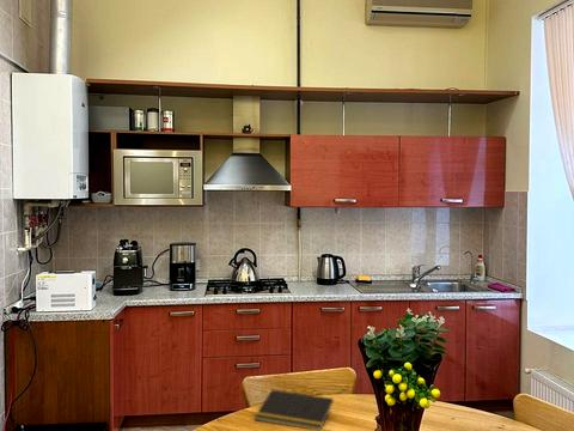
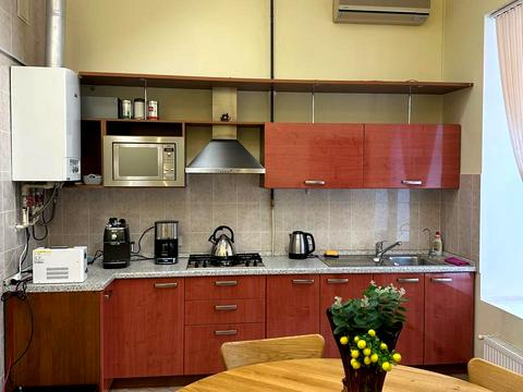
- notepad [254,388,335,431]
